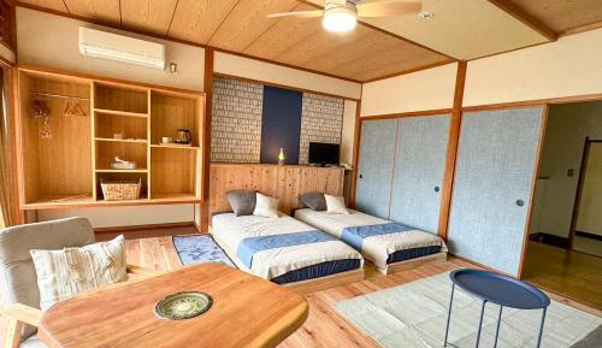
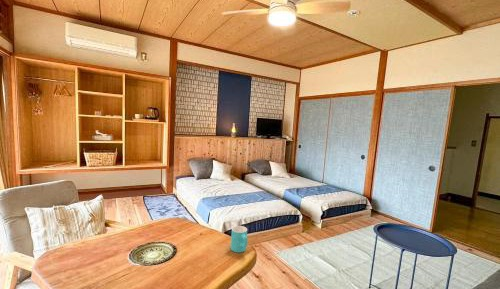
+ cup [230,225,249,253]
